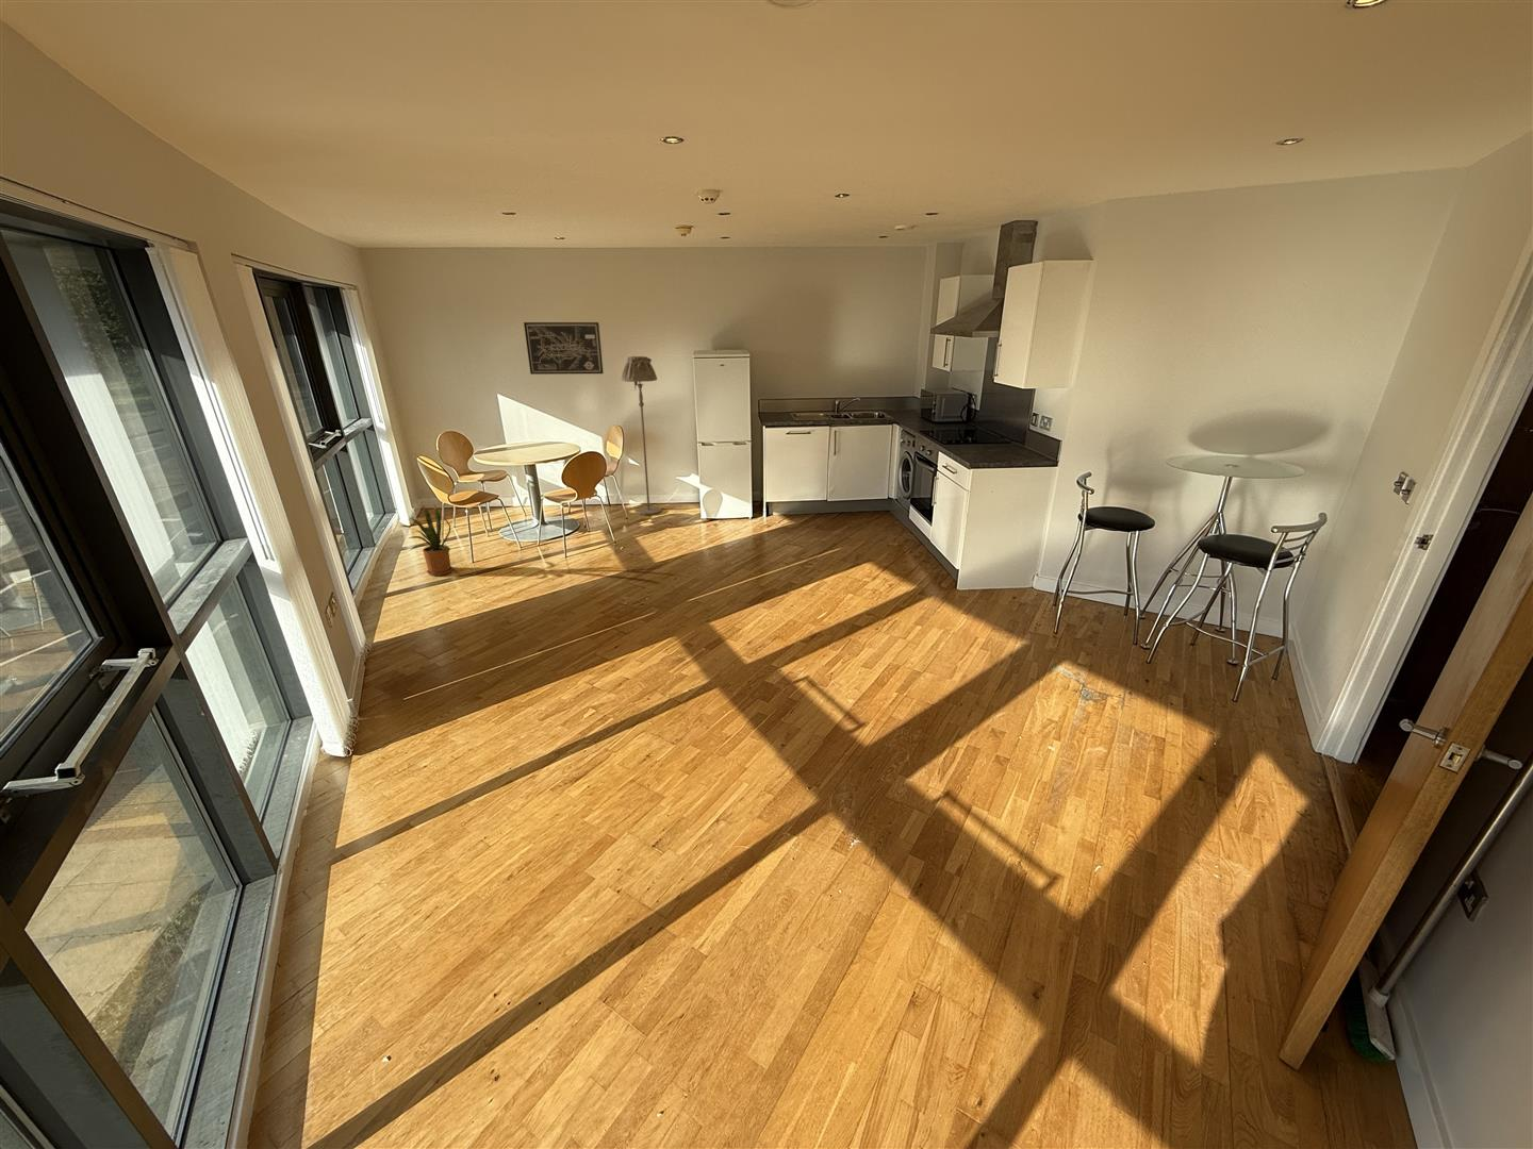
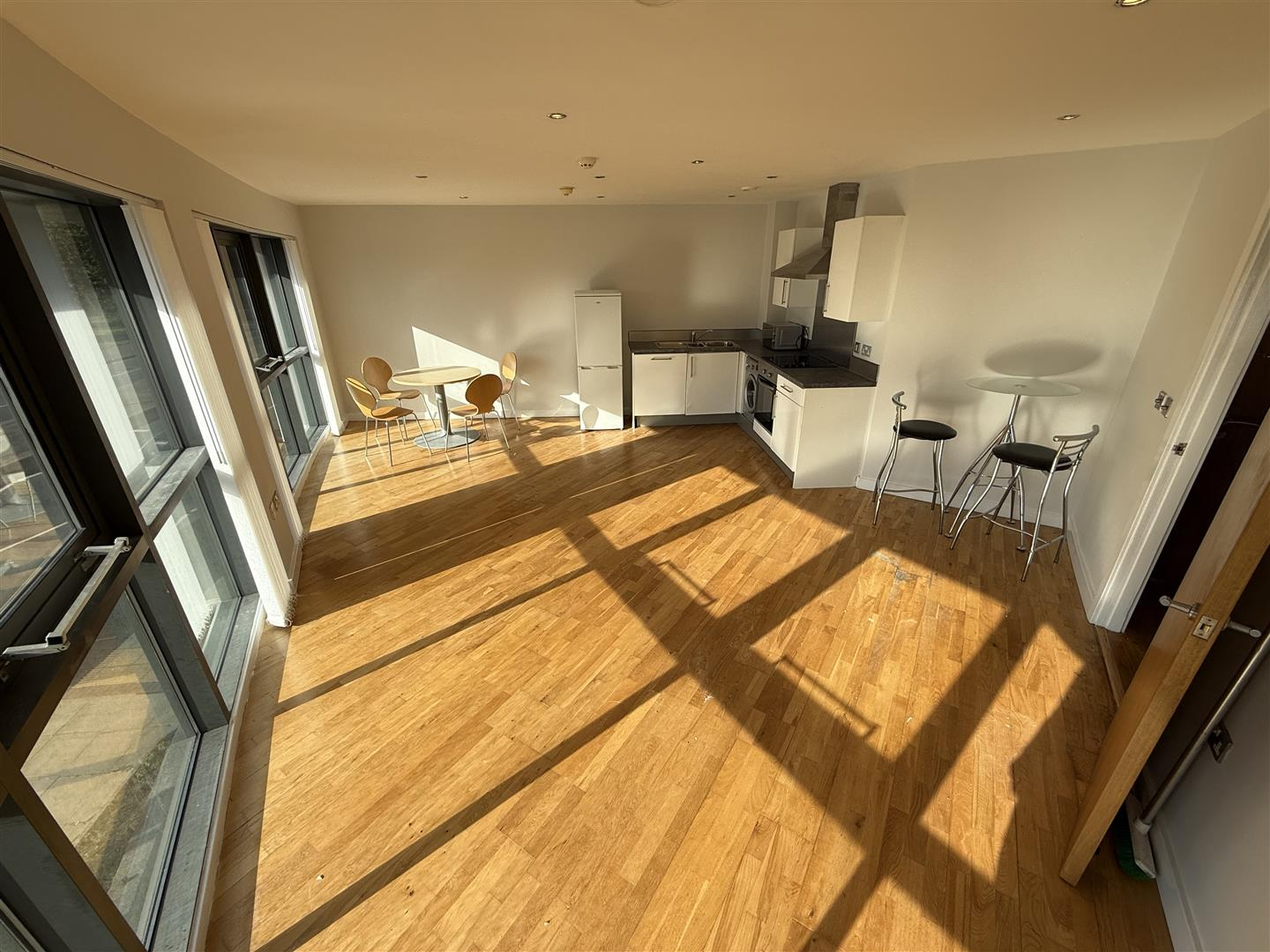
- wall art [523,321,605,375]
- house plant [407,504,454,577]
- floor lamp [620,355,663,517]
